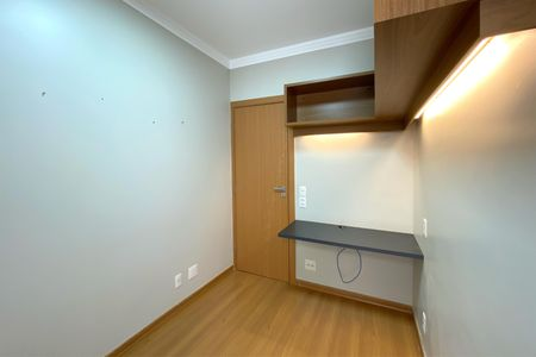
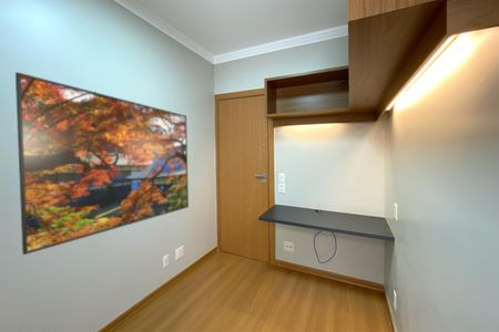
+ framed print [14,71,190,256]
